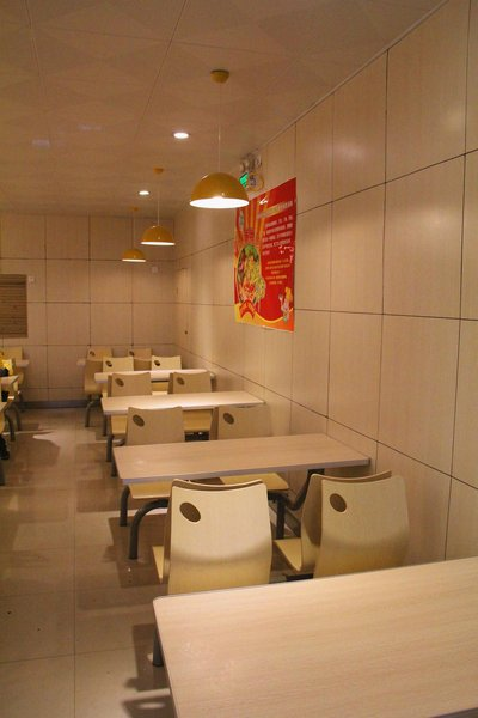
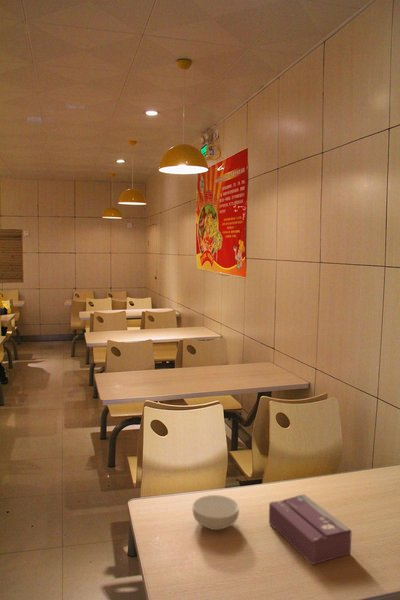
+ tissue box [268,493,353,566]
+ cereal bowl [192,494,240,531]
